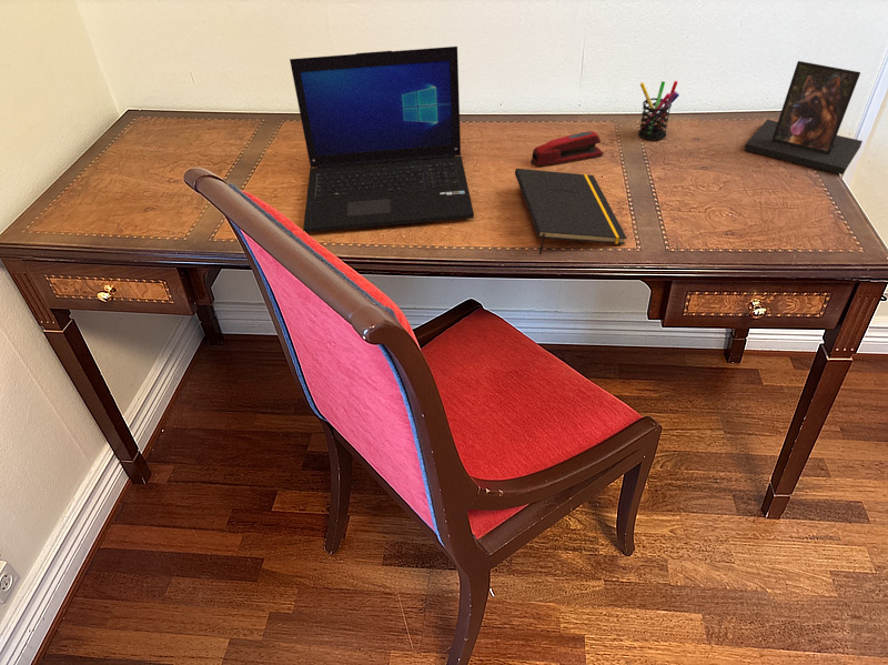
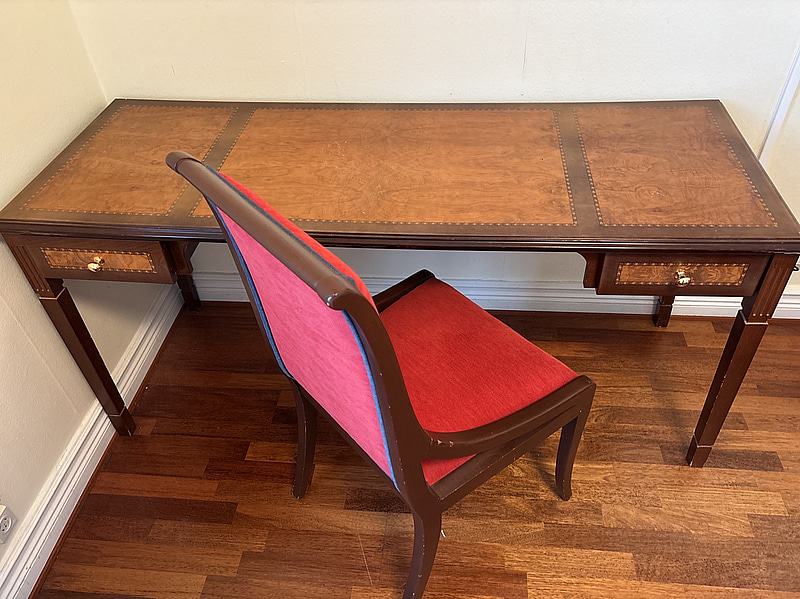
- photo frame [743,60,864,175]
- pen holder [637,80,680,141]
- notepad [514,168,628,255]
- stapler [529,130,604,168]
- laptop [289,46,475,233]
